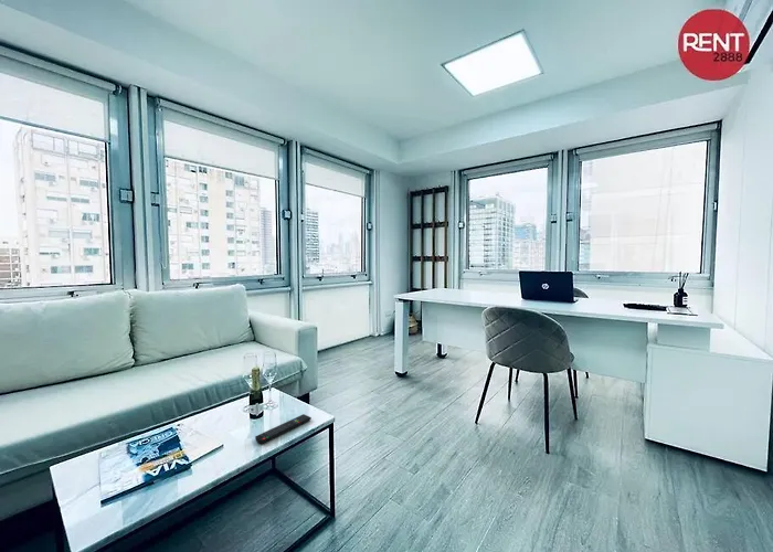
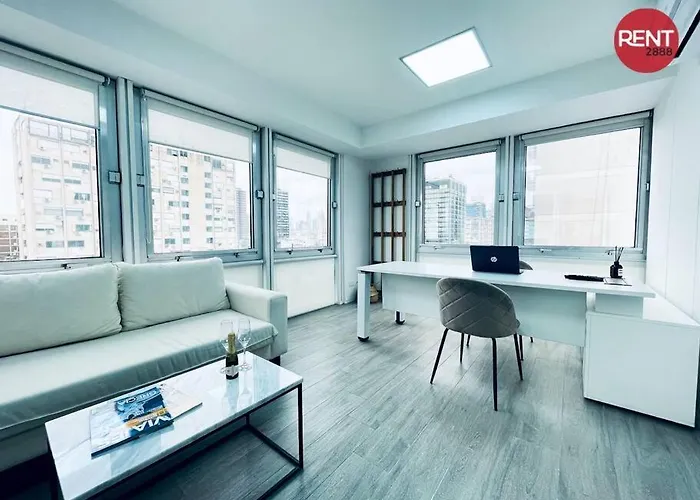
- remote control [254,413,313,445]
